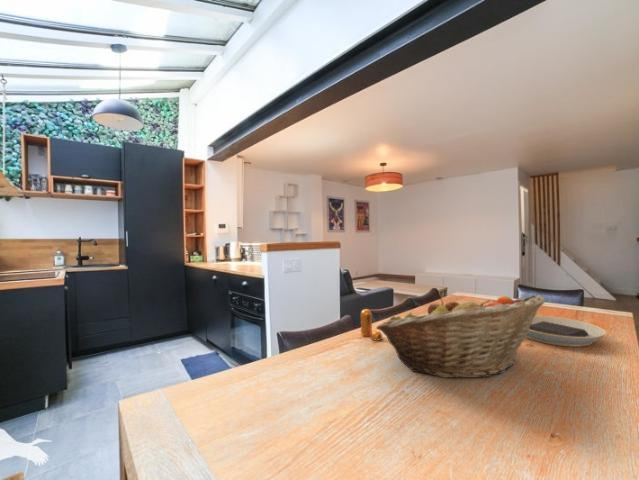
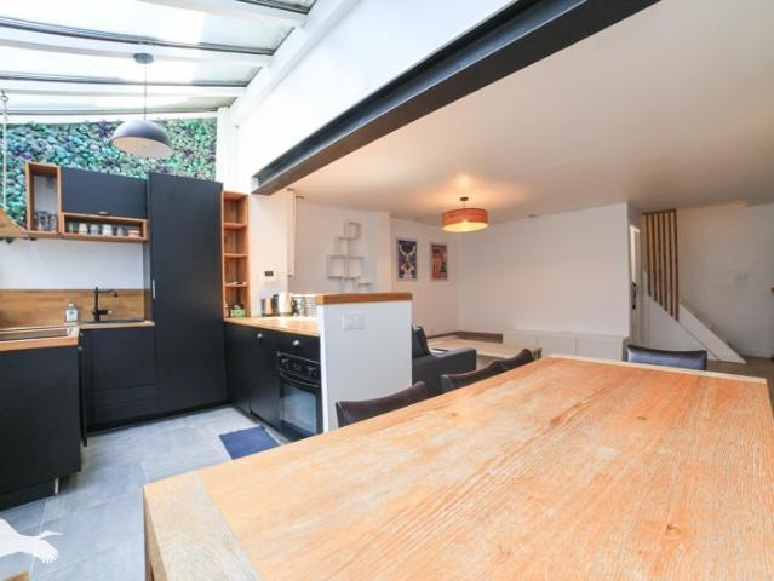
- plate [525,315,608,347]
- fruit basket [376,294,546,379]
- pepper shaker [360,308,384,342]
